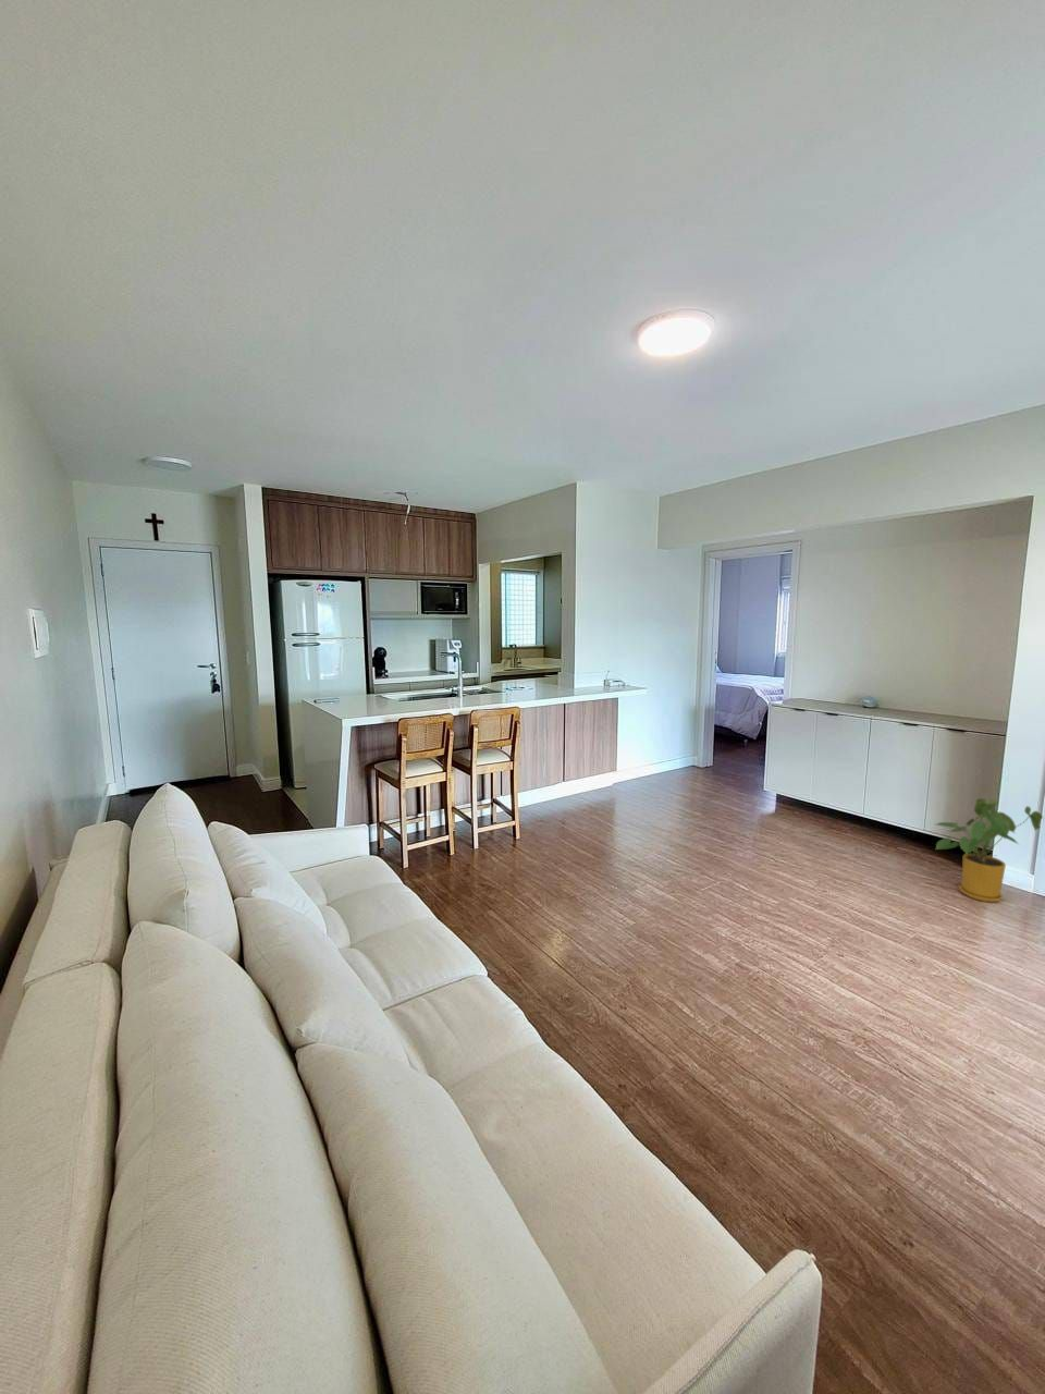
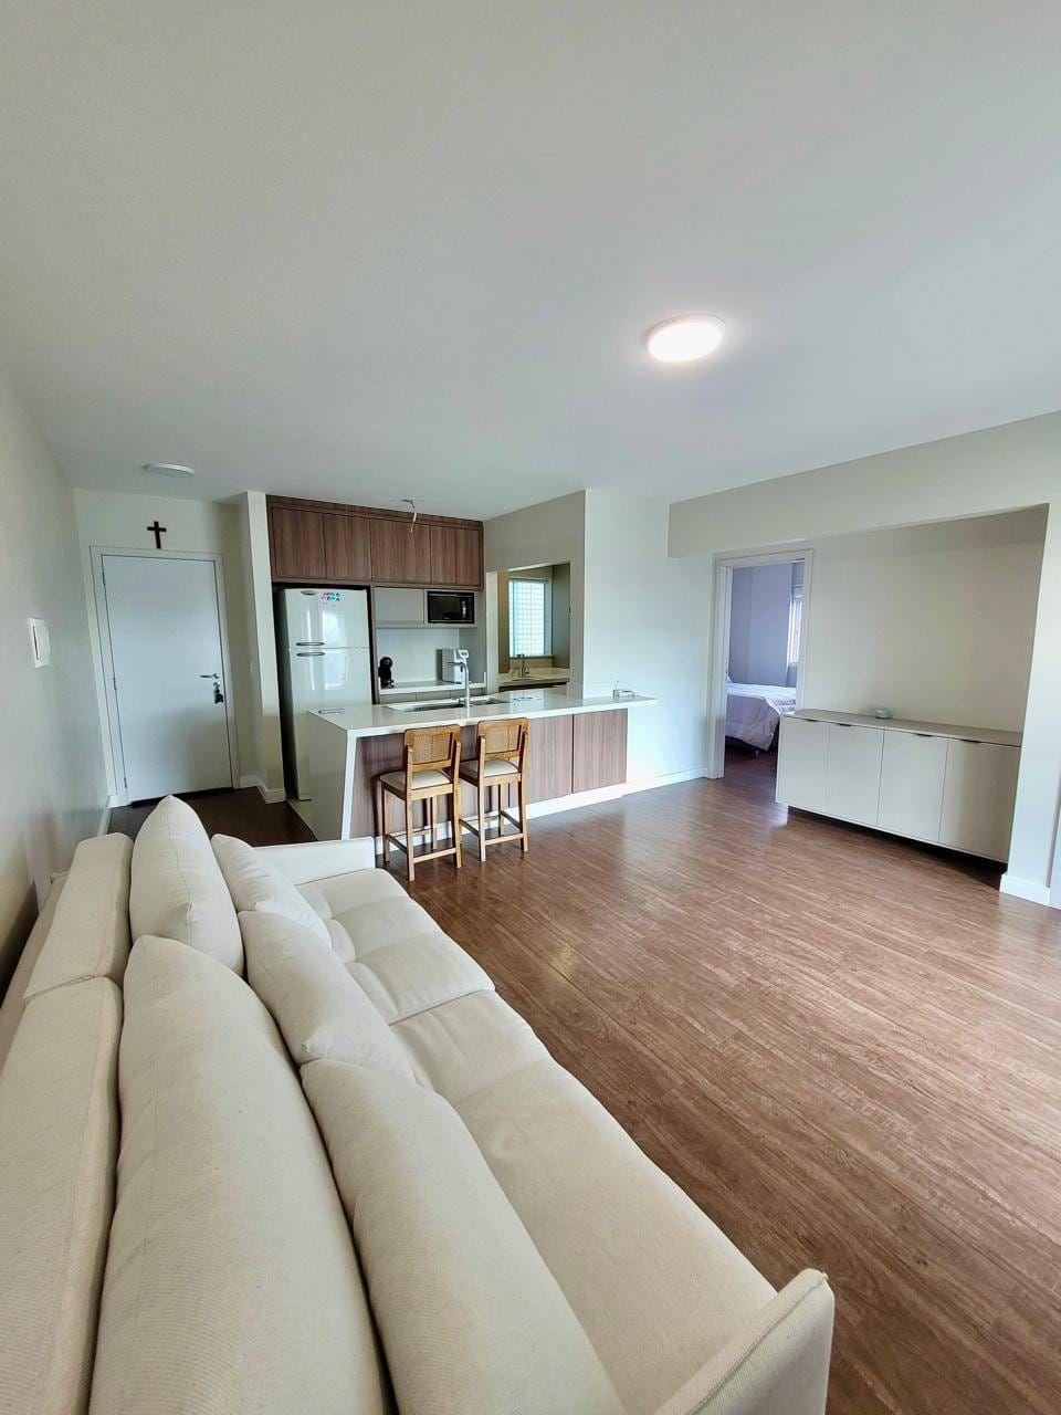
- house plant [935,797,1044,903]
